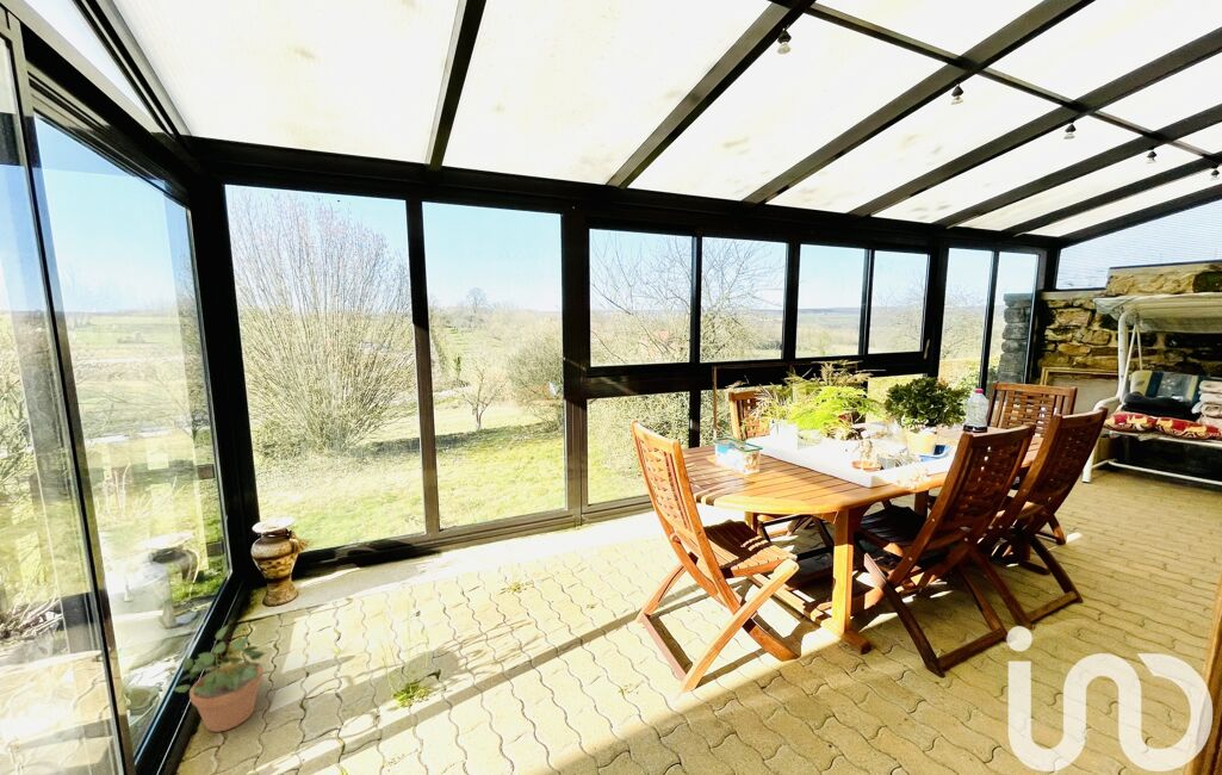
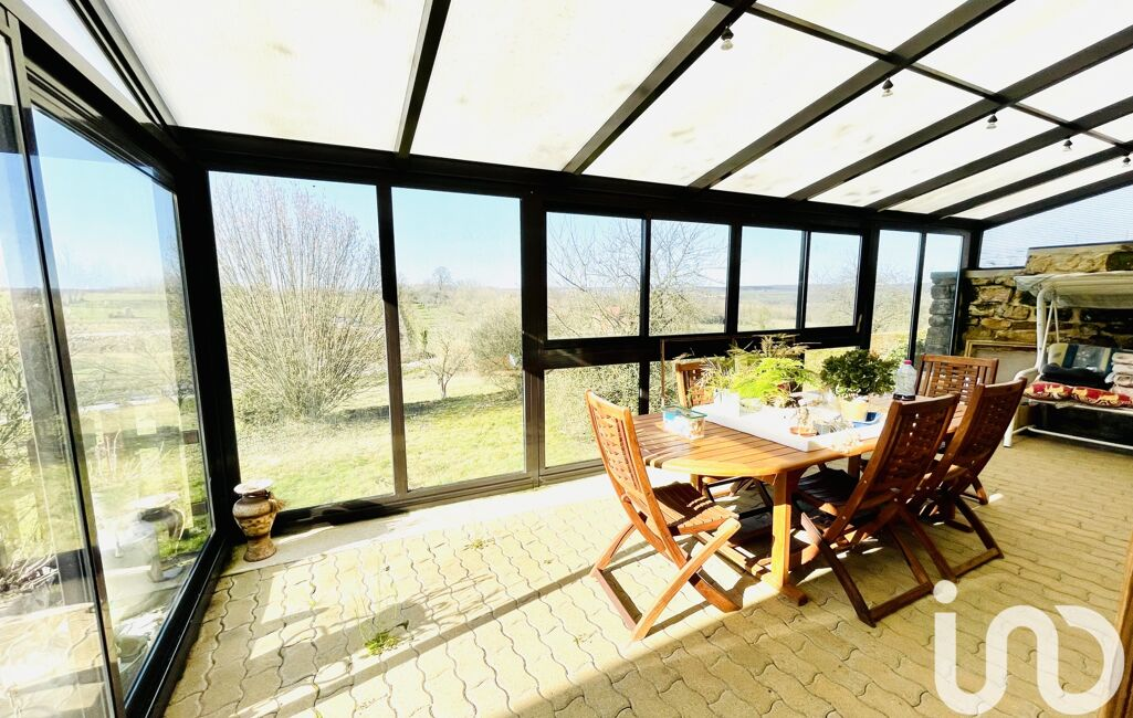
- potted plant [170,621,267,733]
